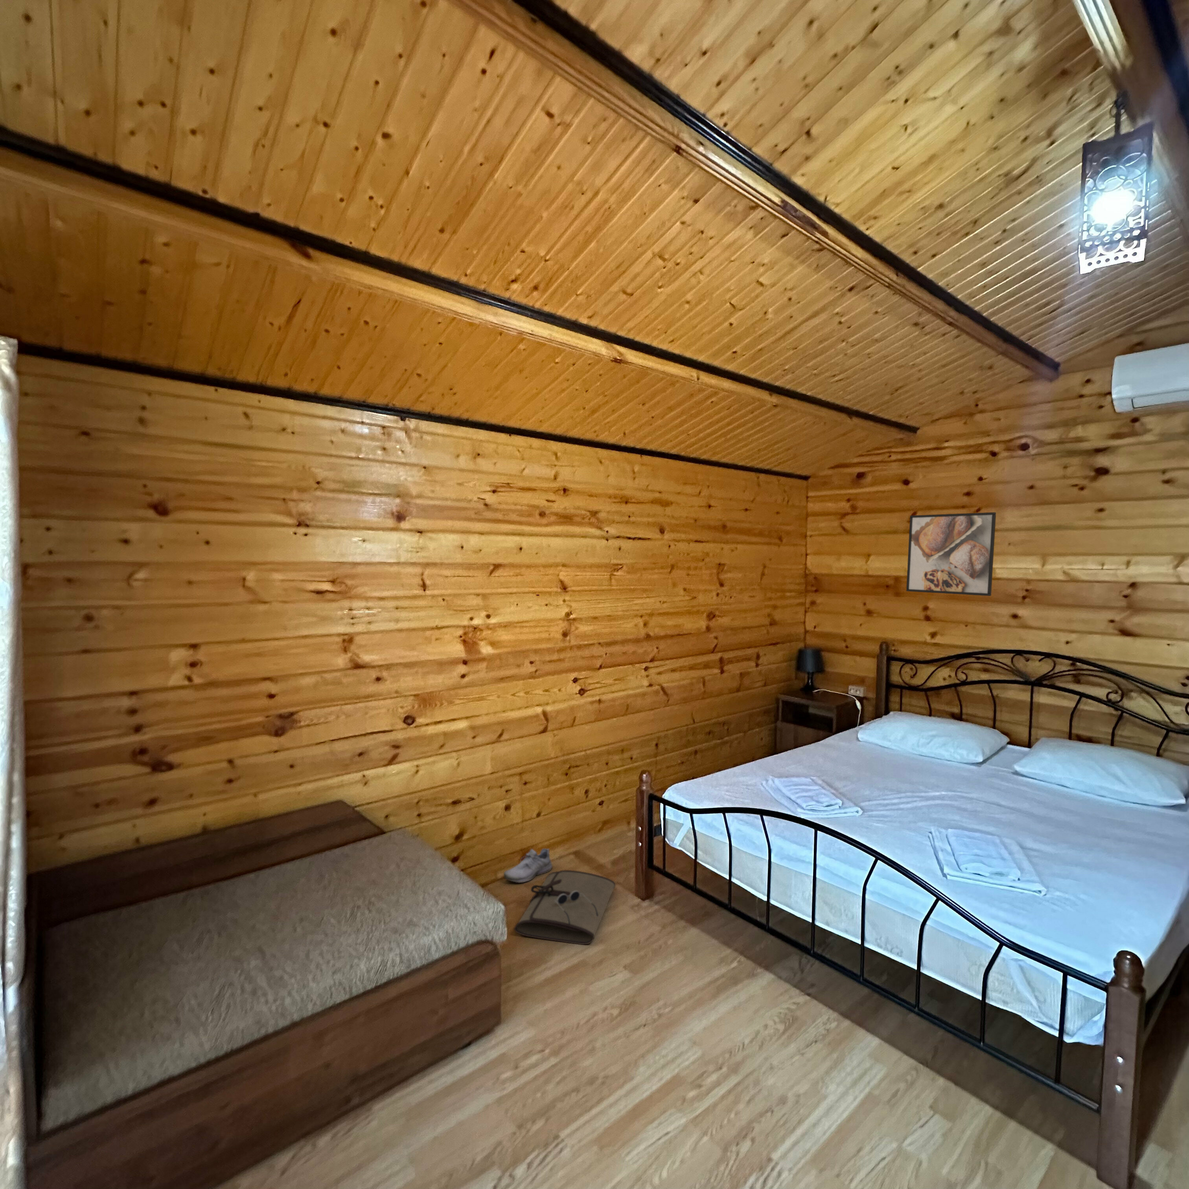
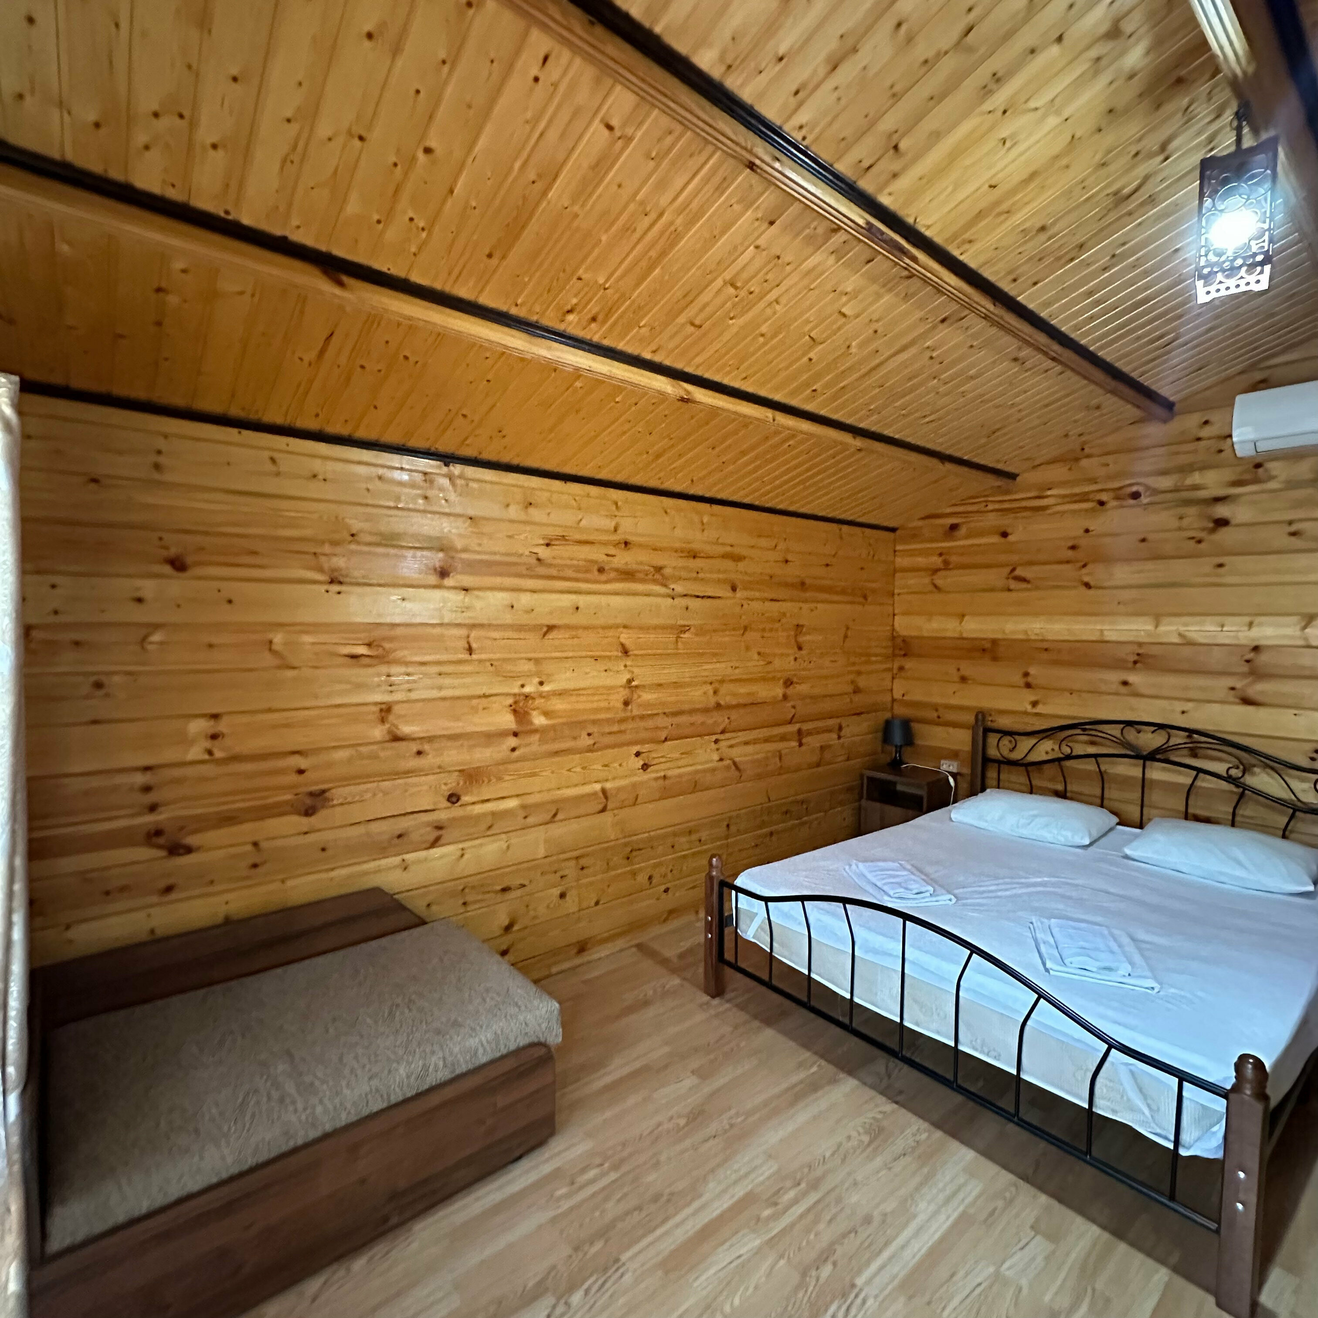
- sunglasses [554,891,598,924]
- shoe [503,848,553,883]
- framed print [906,512,996,597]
- tool roll [514,870,616,945]
